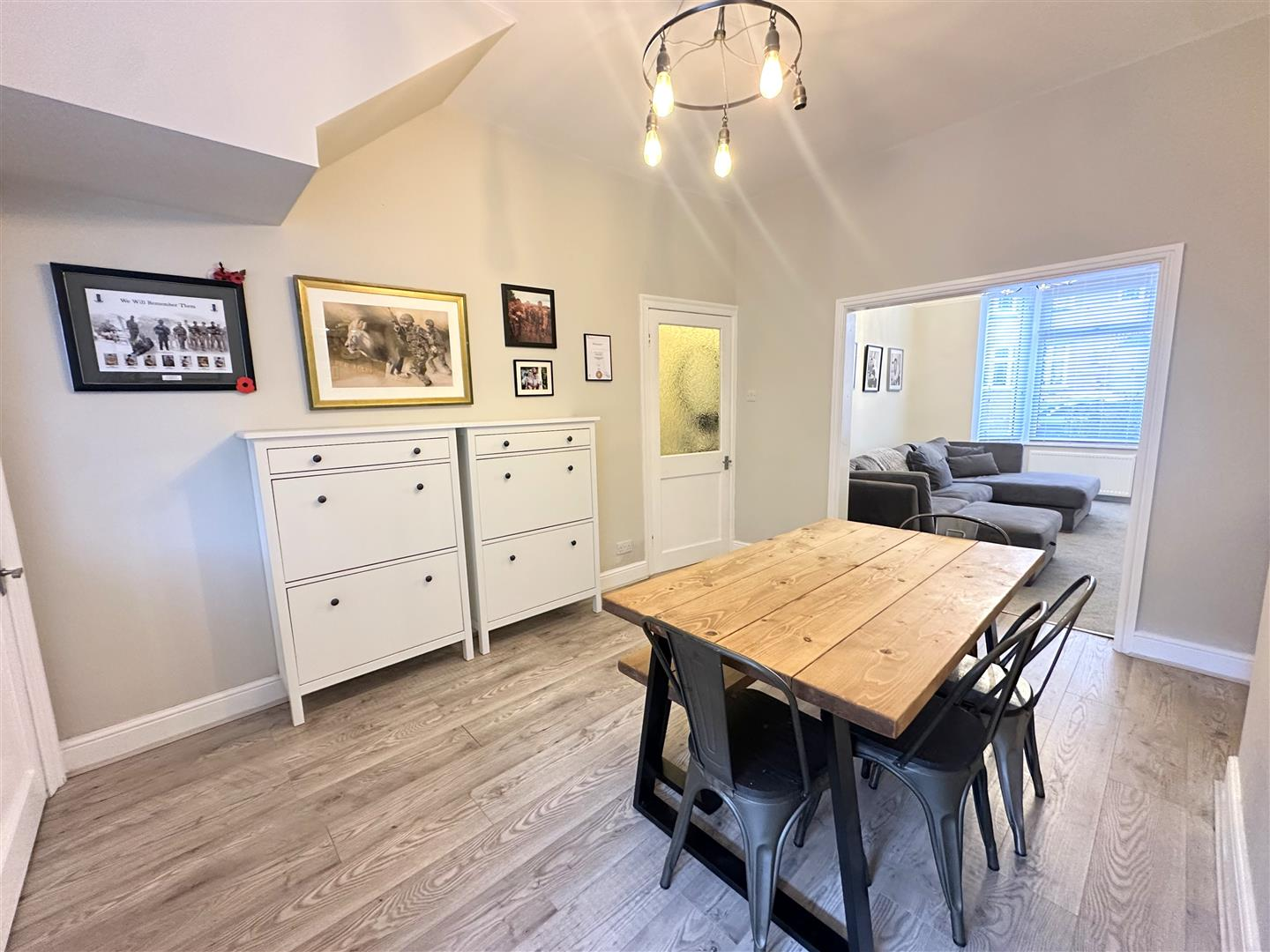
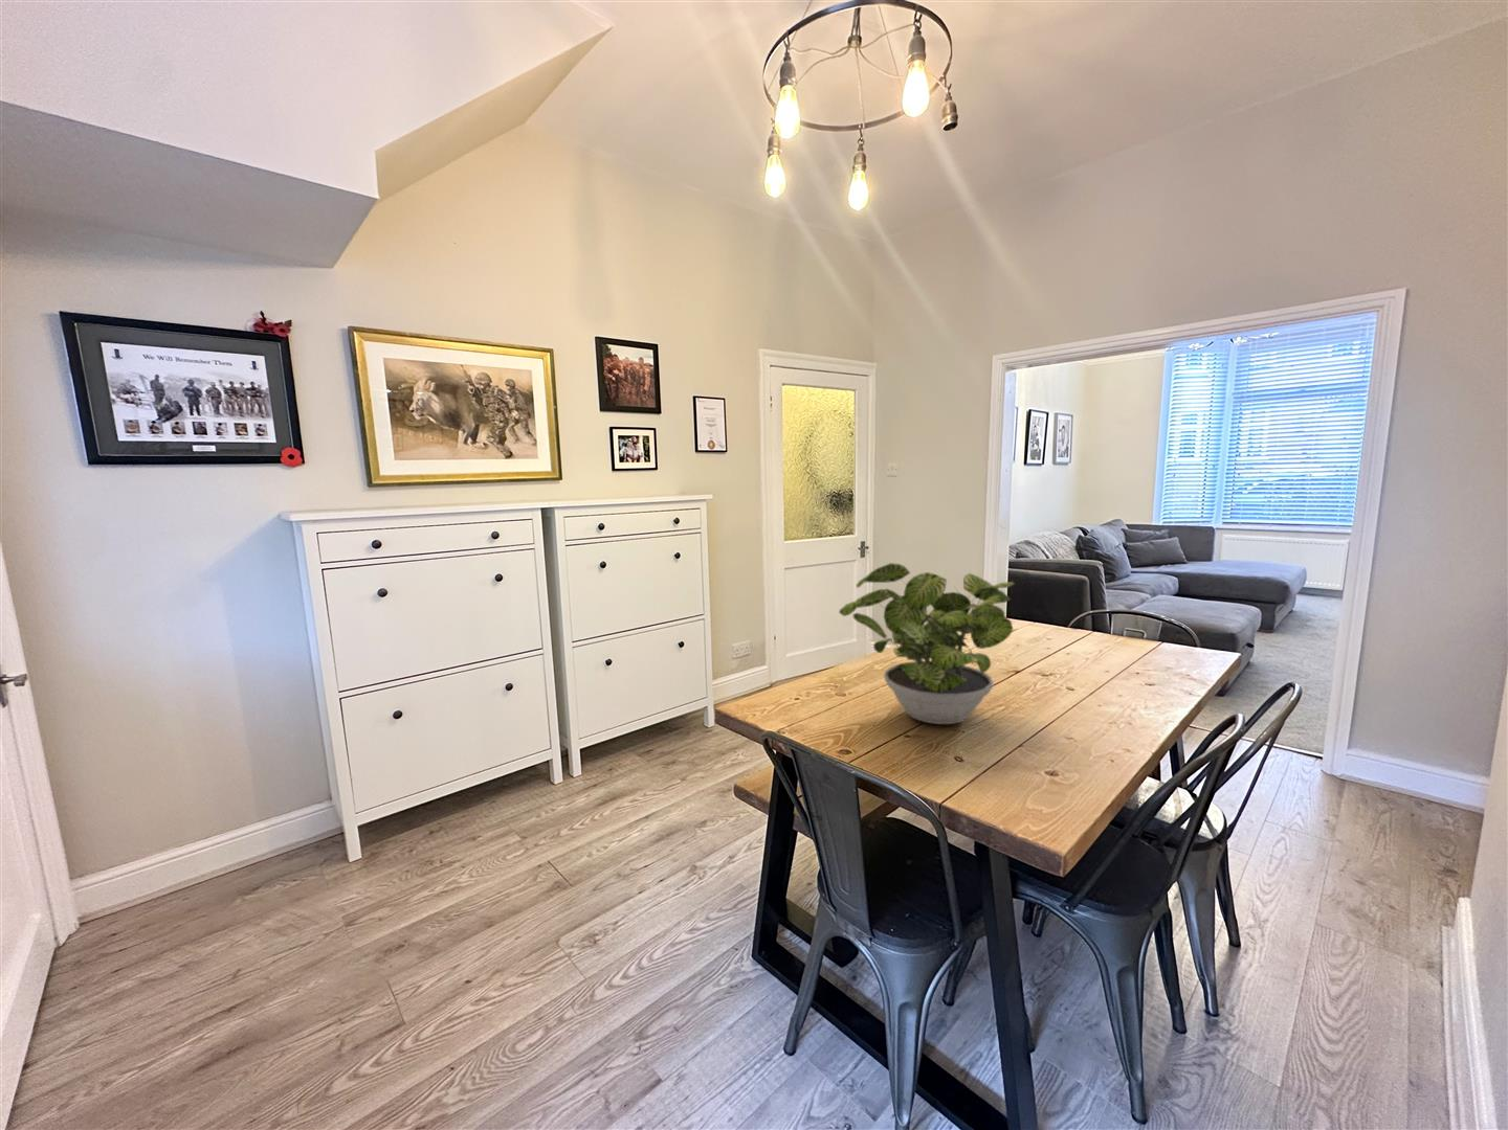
+ potted plant [838,561,1015,725]
